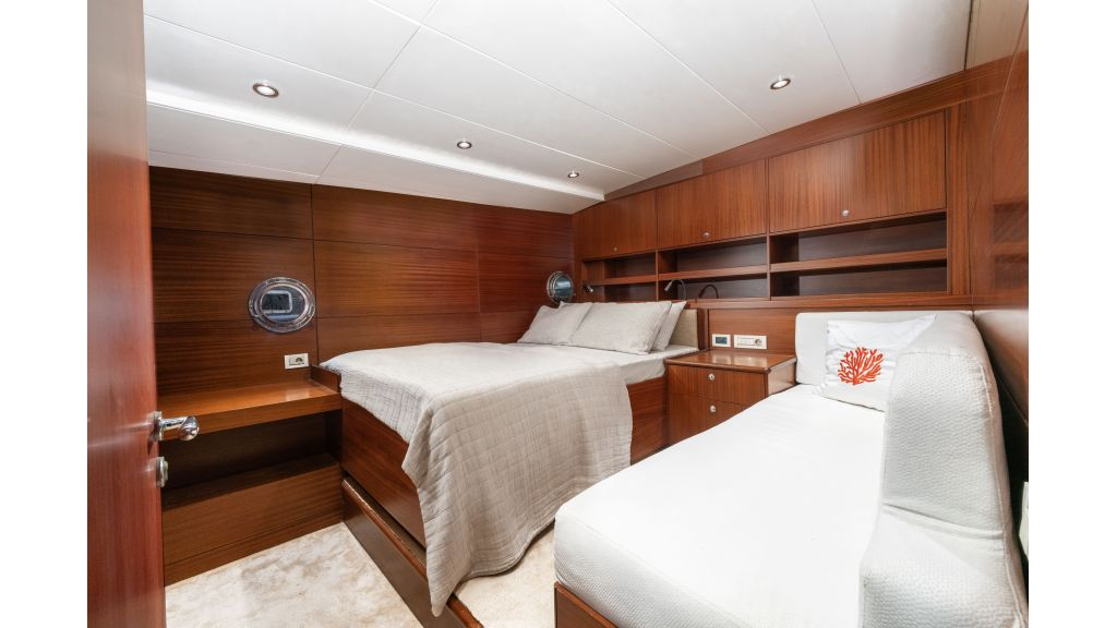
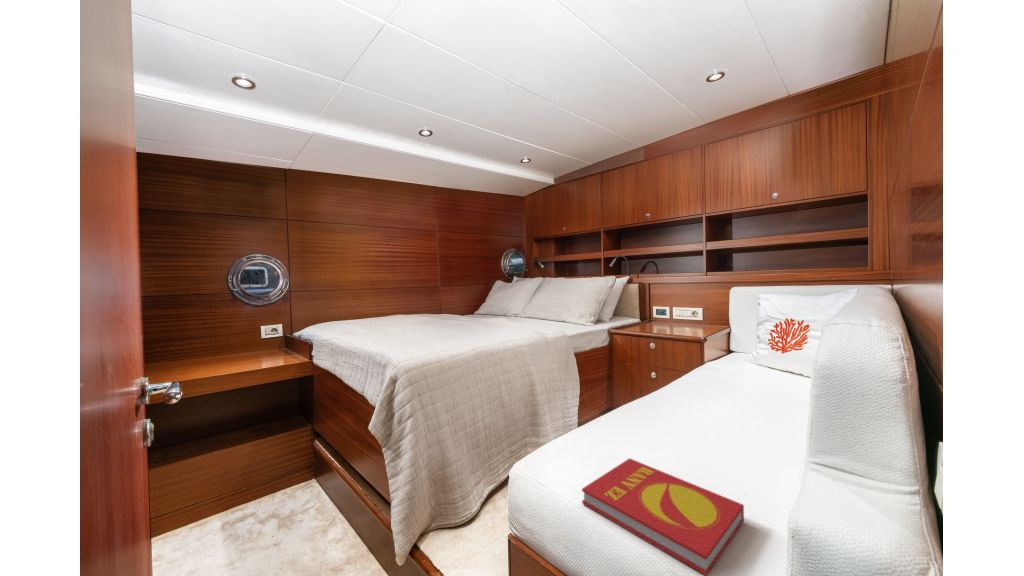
+ book [581,457,745,576]
